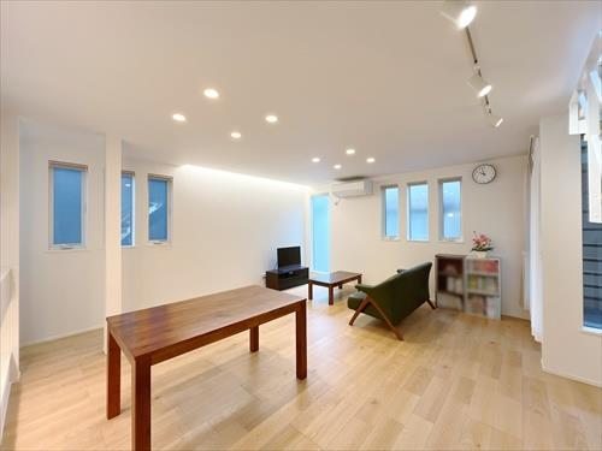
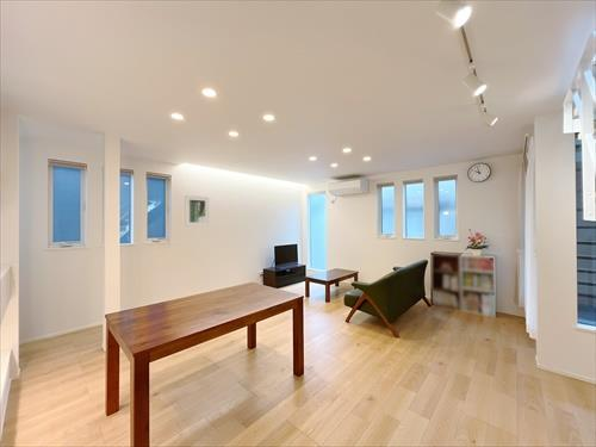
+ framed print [184,194,211,228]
